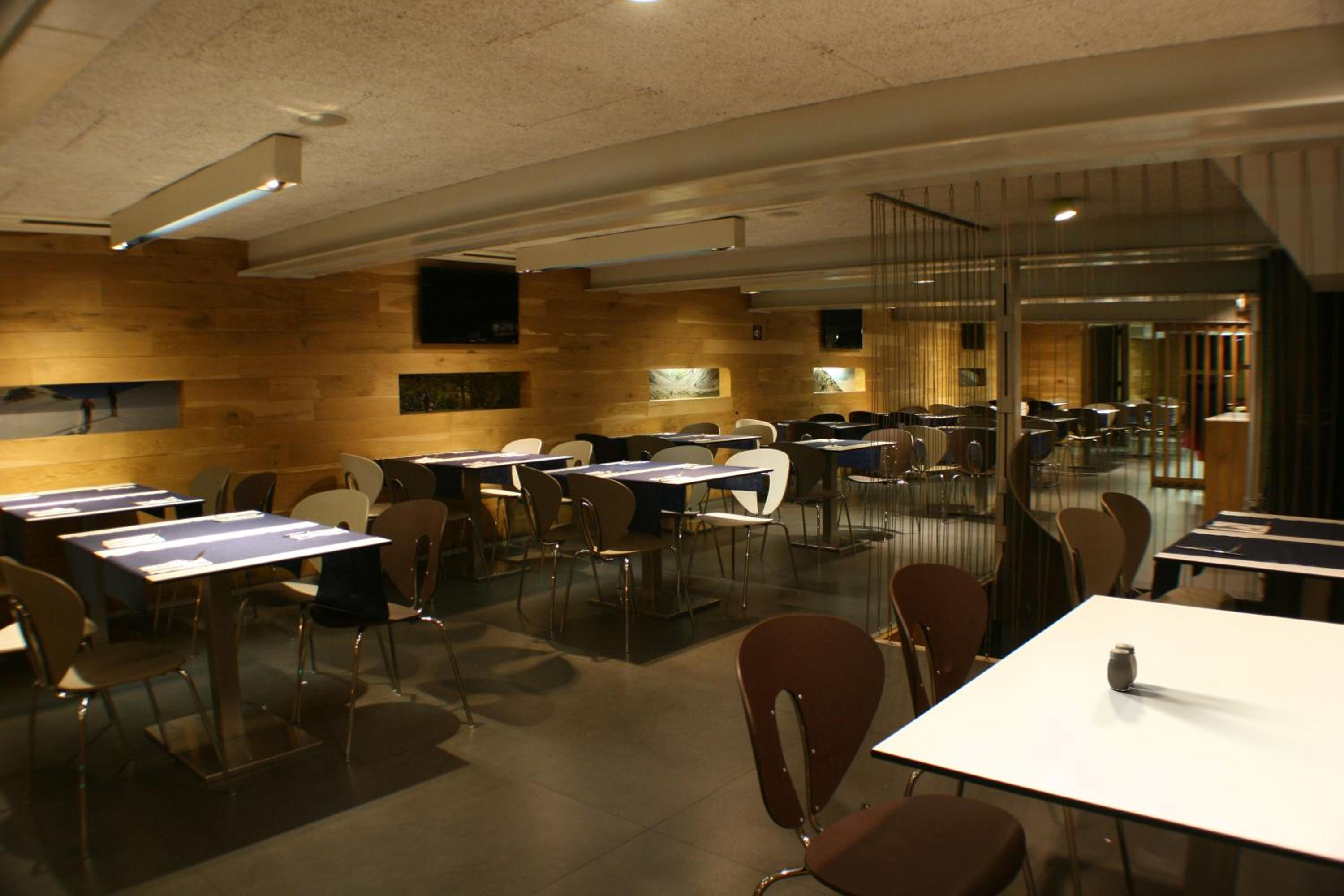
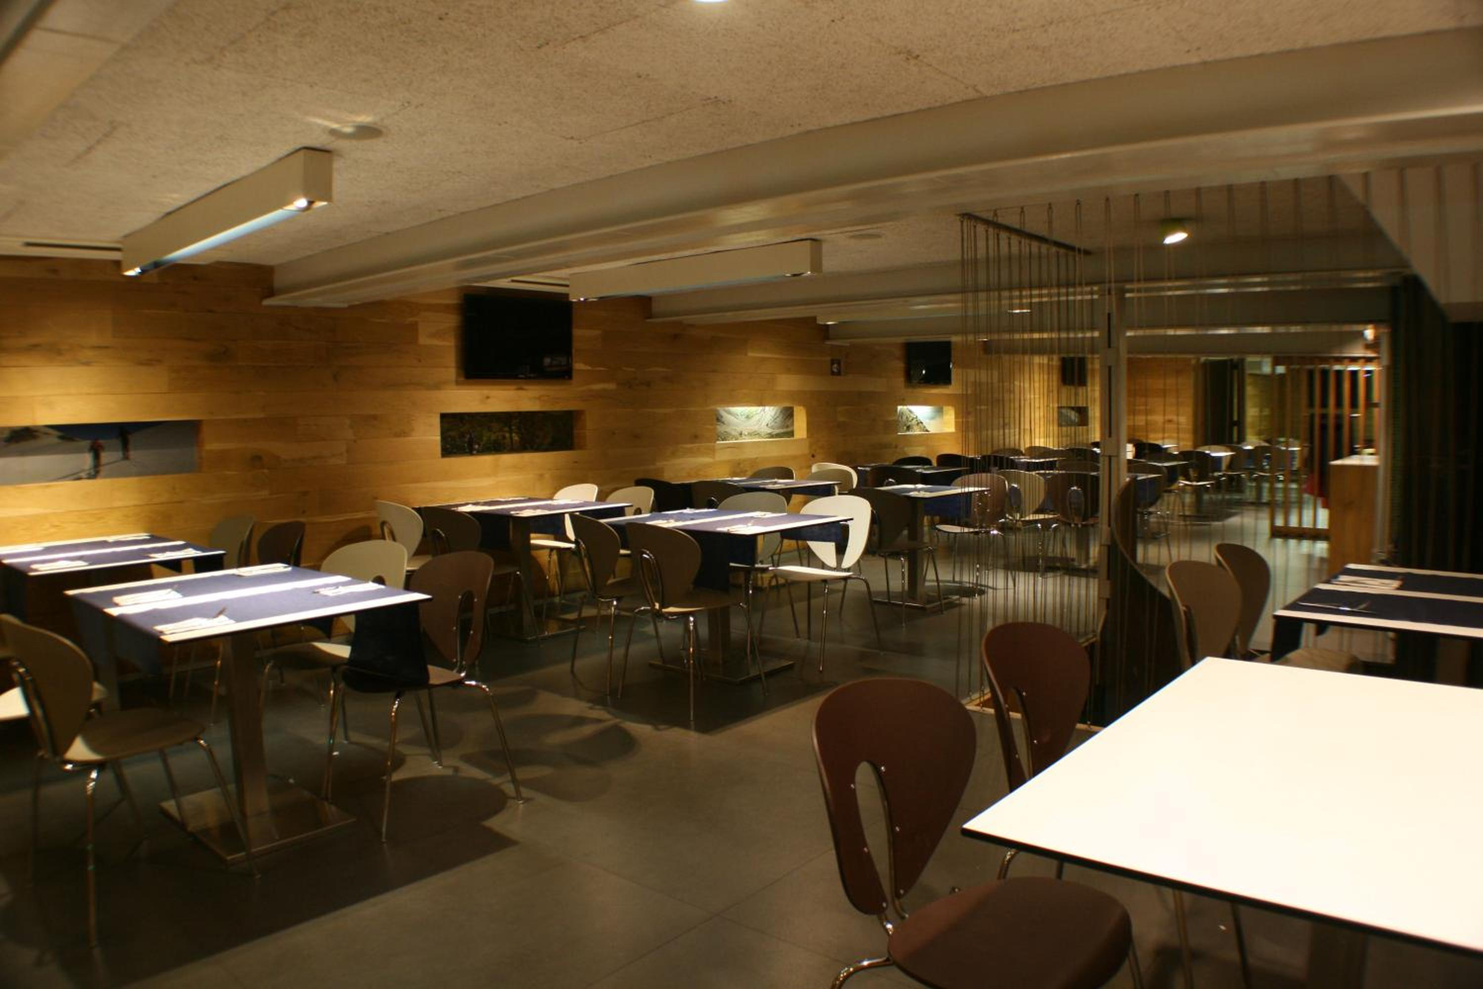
- salt and pepper shaker [1107,643,1138,692]
